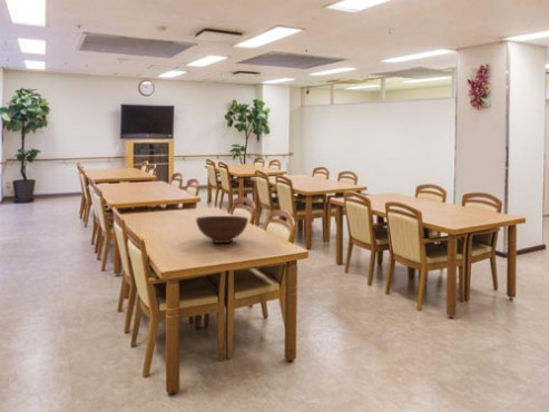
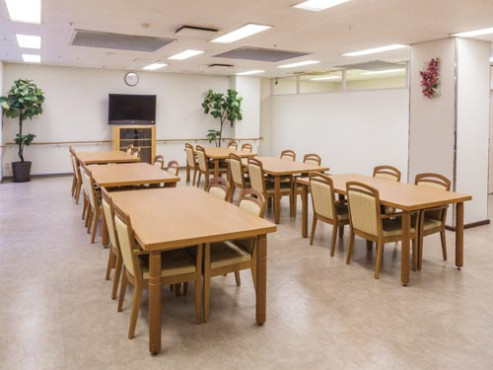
- fruit bowl [195,215,249,244]
